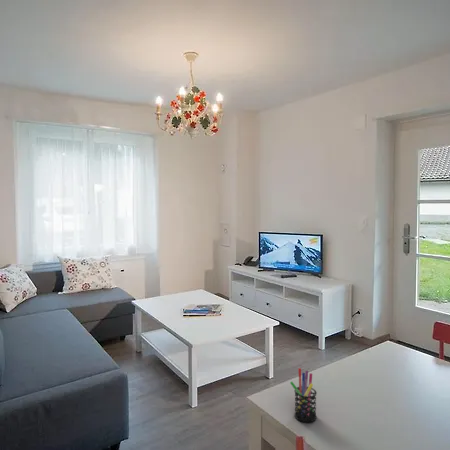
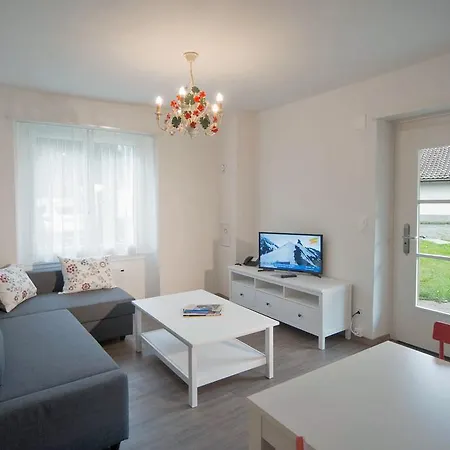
- pen holder [289,367,318,423]
